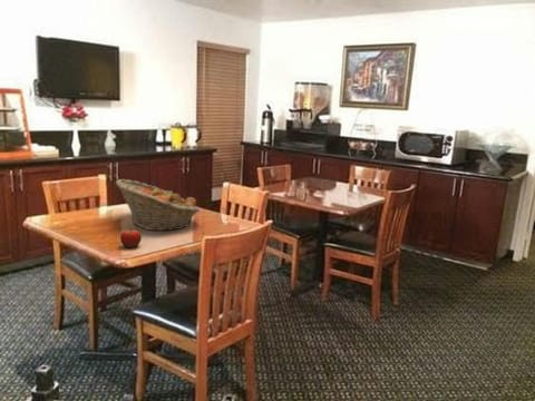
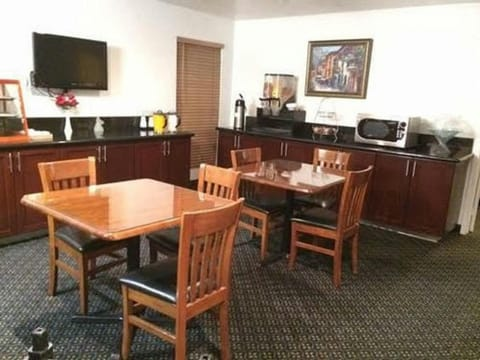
- fruit [119,228,143,248]
- fruit basket [115,178,202,232]
